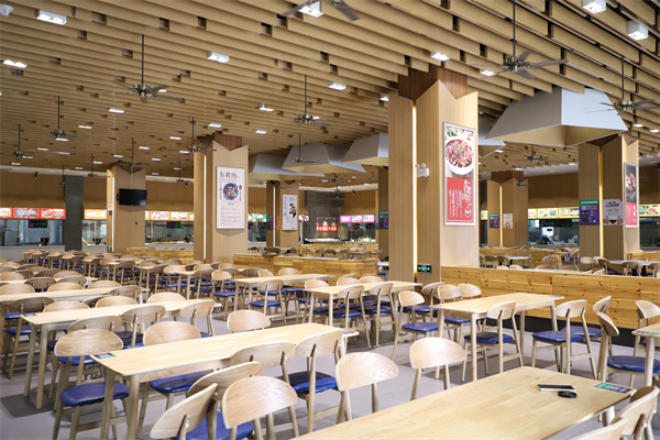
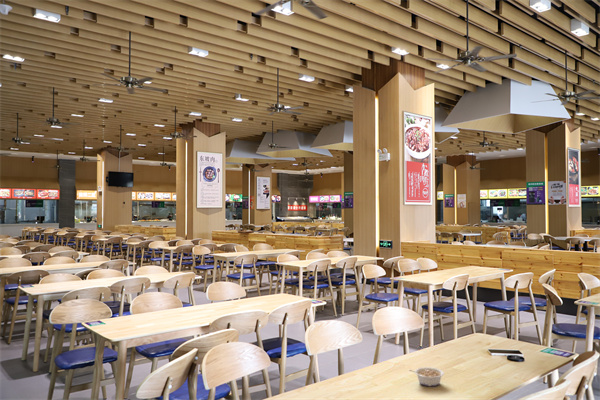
+ legume [408,366,445,387]
